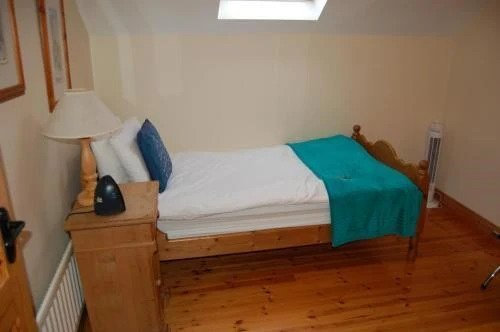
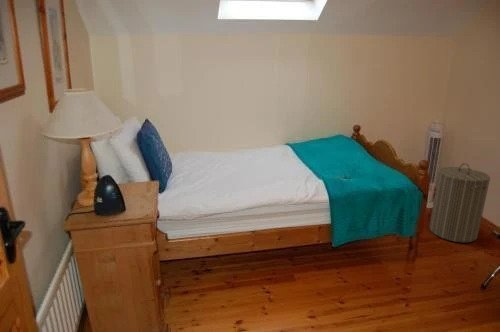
+ laundry hamper [428,162,491,243]
